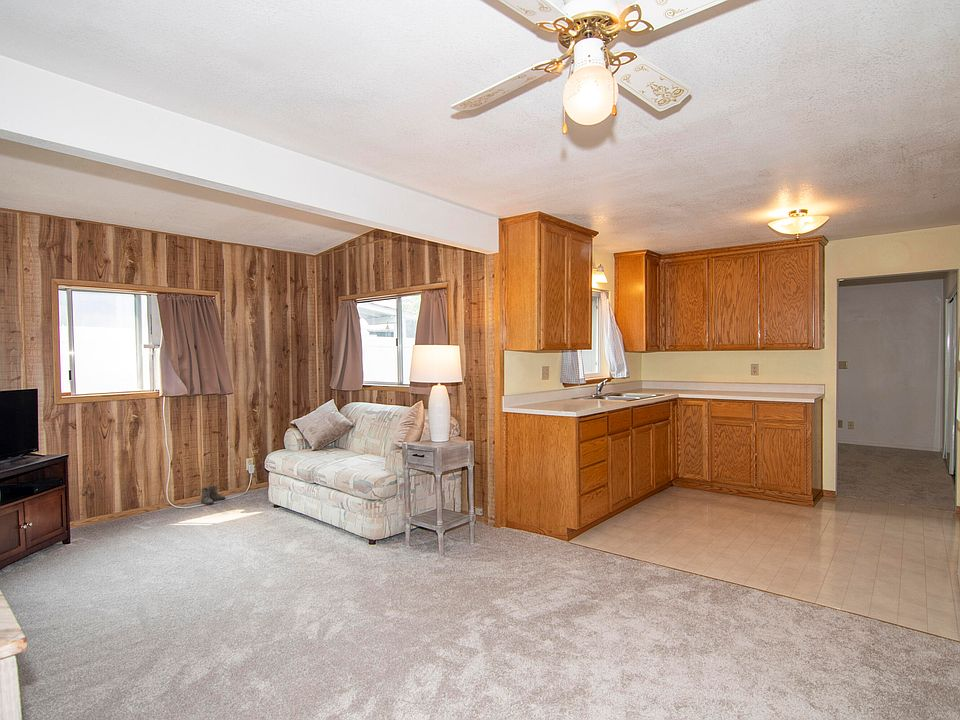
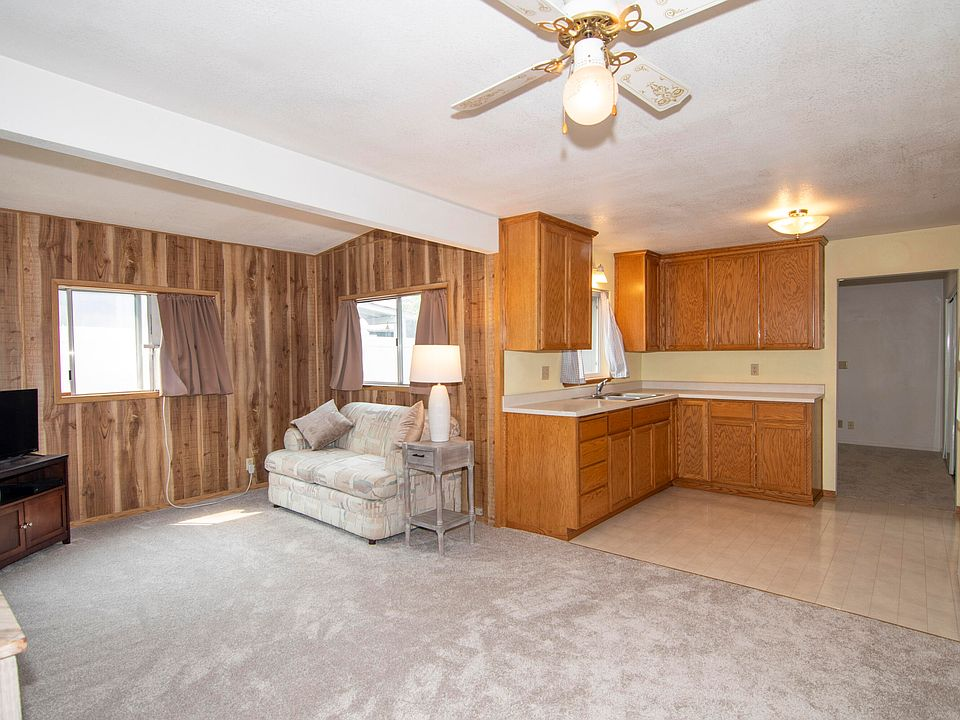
- boots [200,485,226,505]
